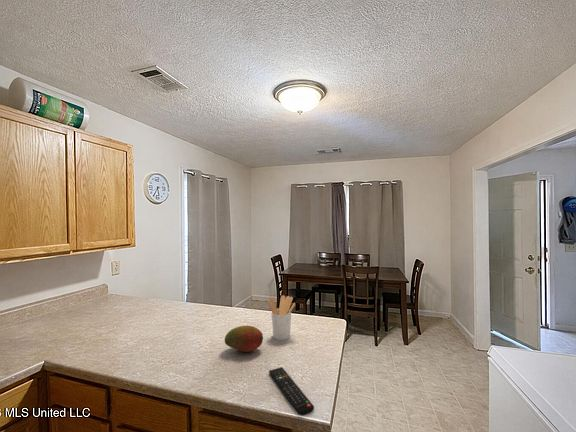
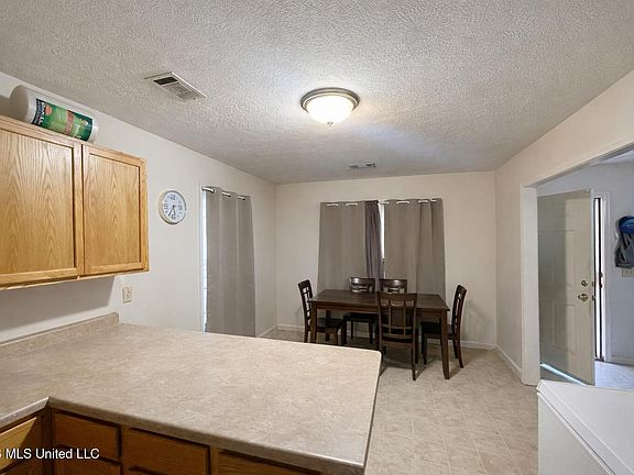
- remote control [268,366,315,417]
- fruit [224,325,264,353]
- utensil holder [268,295,296,341]
